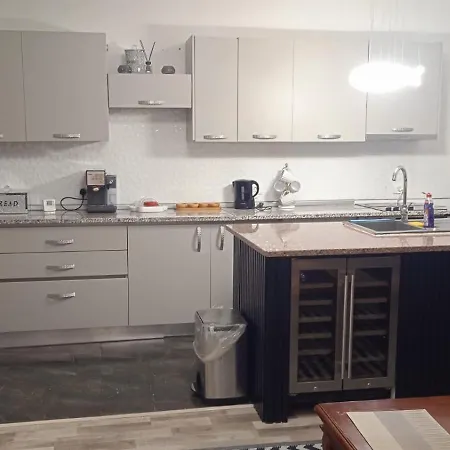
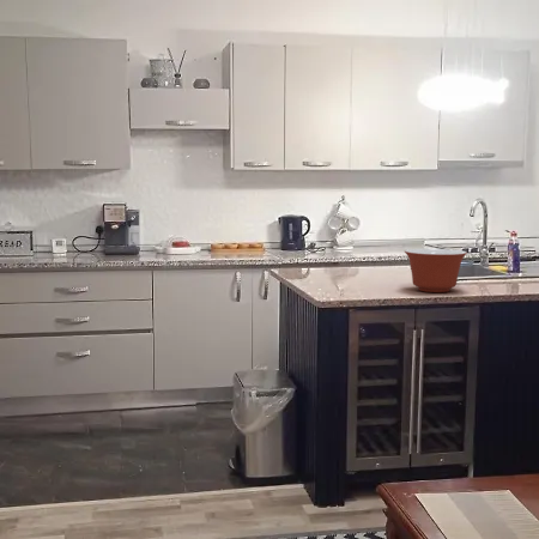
+ mixing bowl [404,248,468,293]
